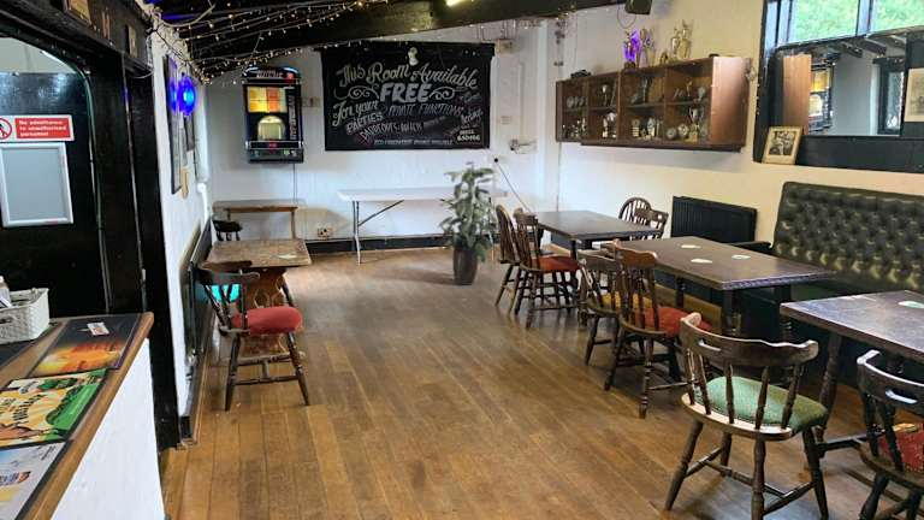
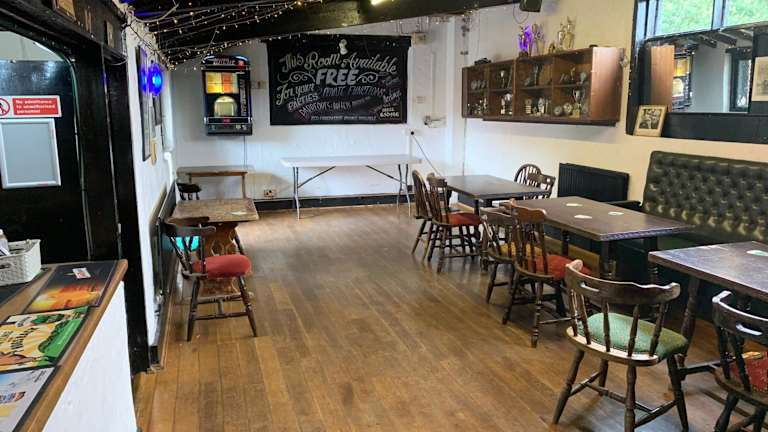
- indoor plant [437,160,502,286]
